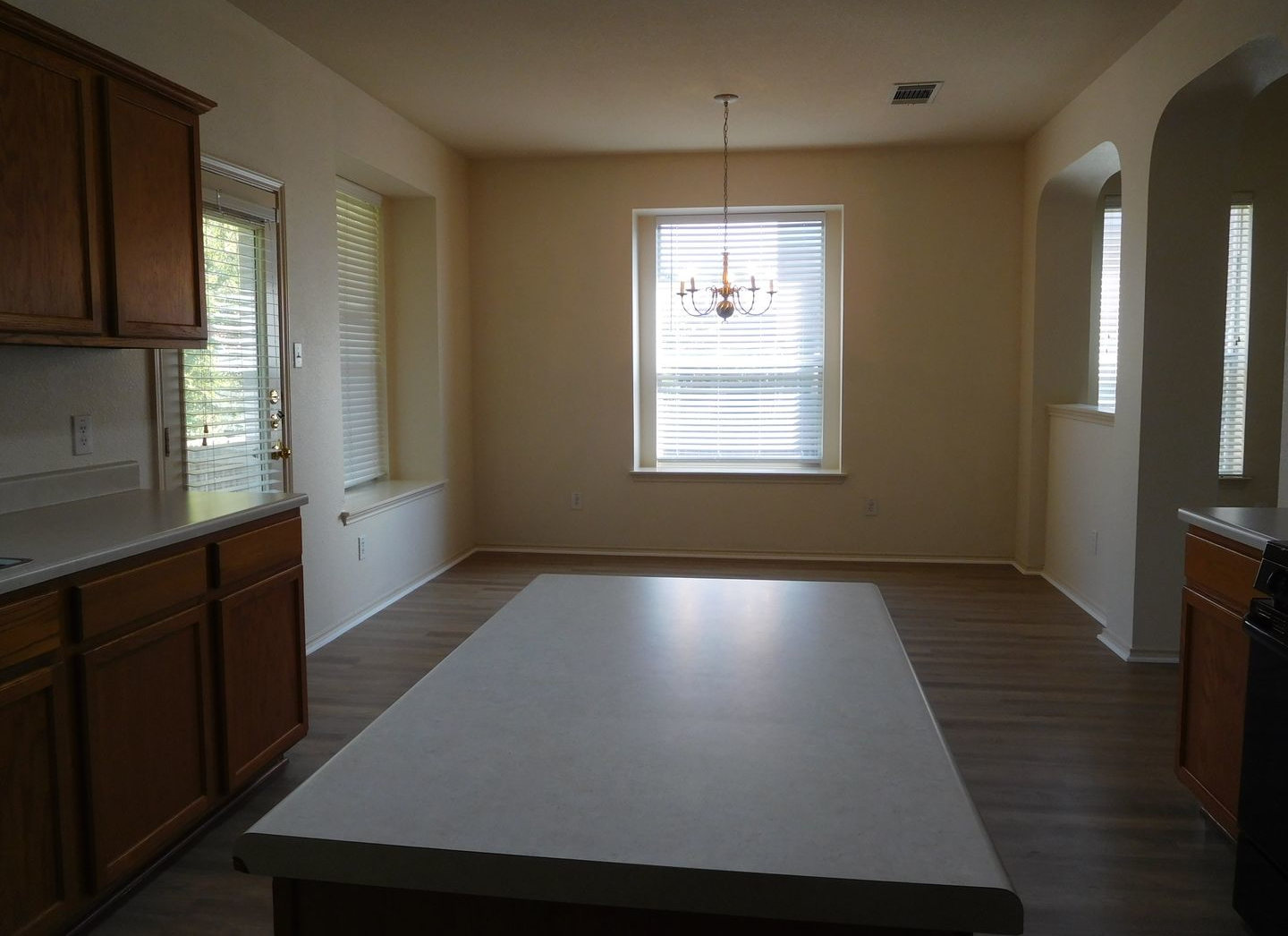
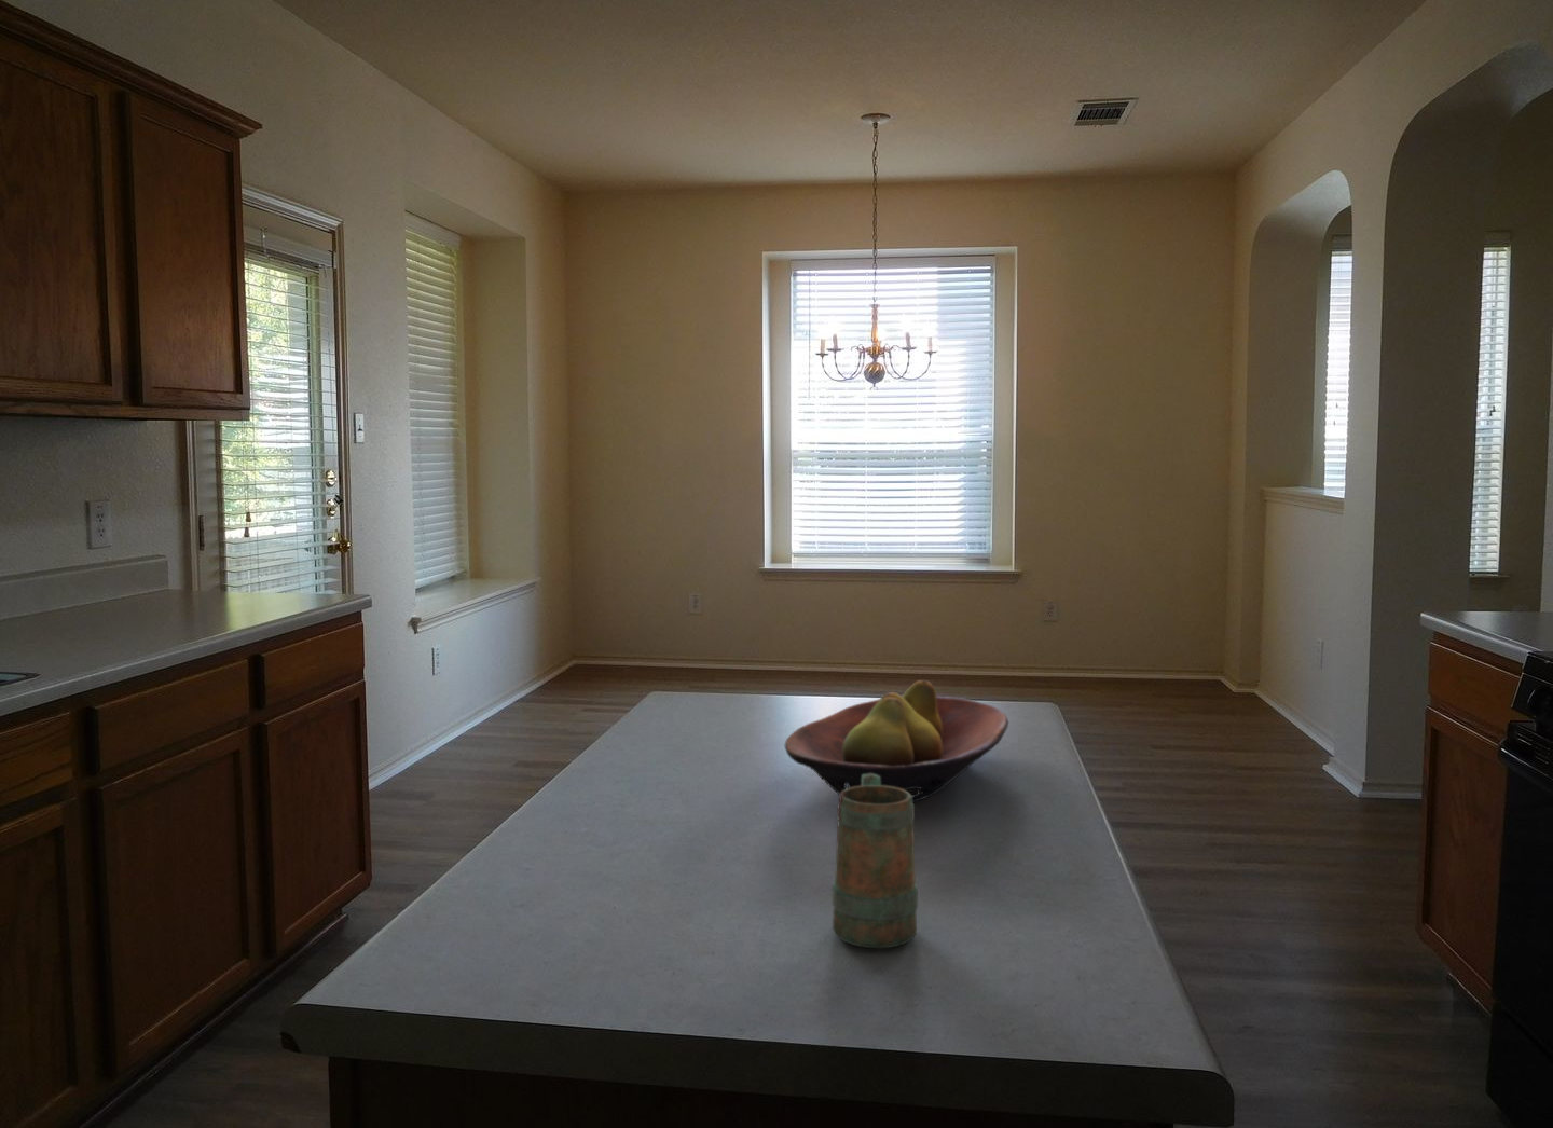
+ mug [831,774,919,948]
+ fruit bowl [784,680,1009,804]
